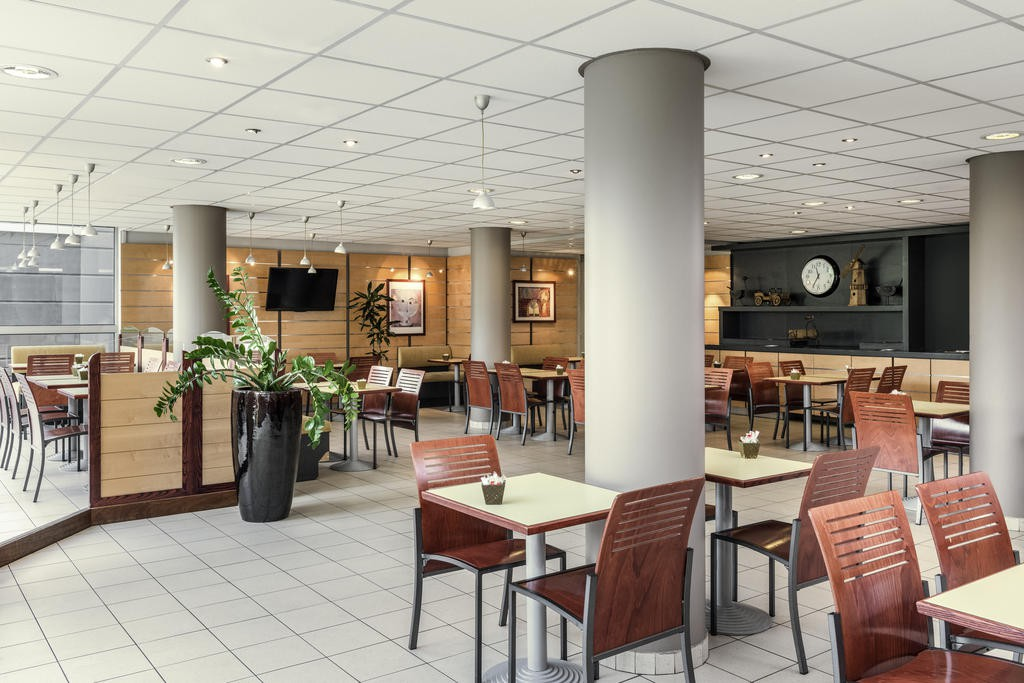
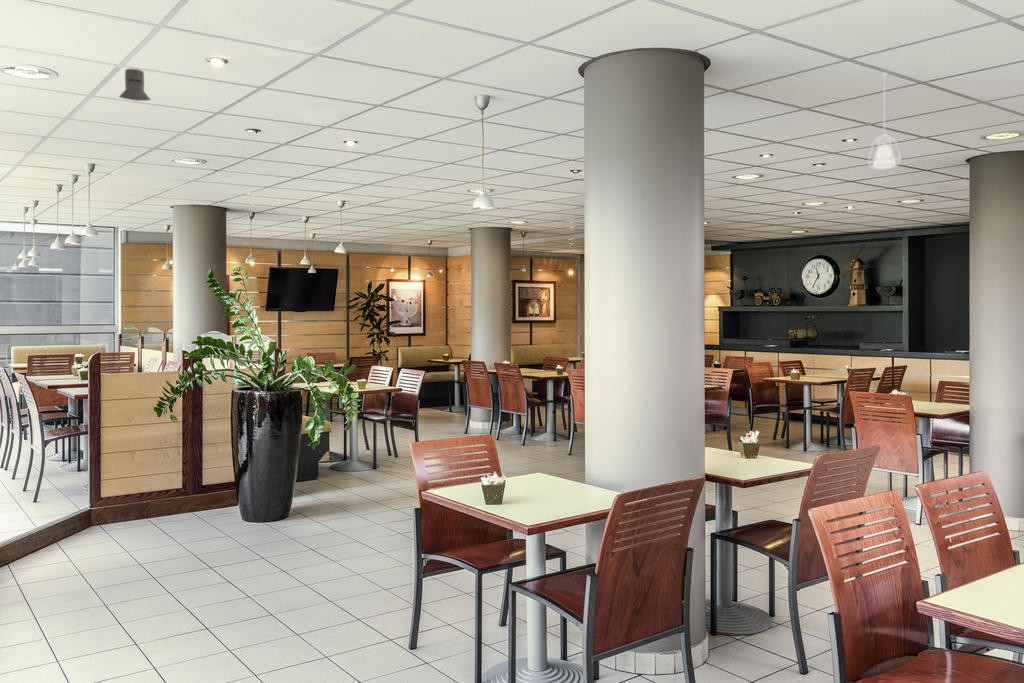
+ pendant lamp [867,72,902,171]
+ knight helmet [118,68,152,102]
